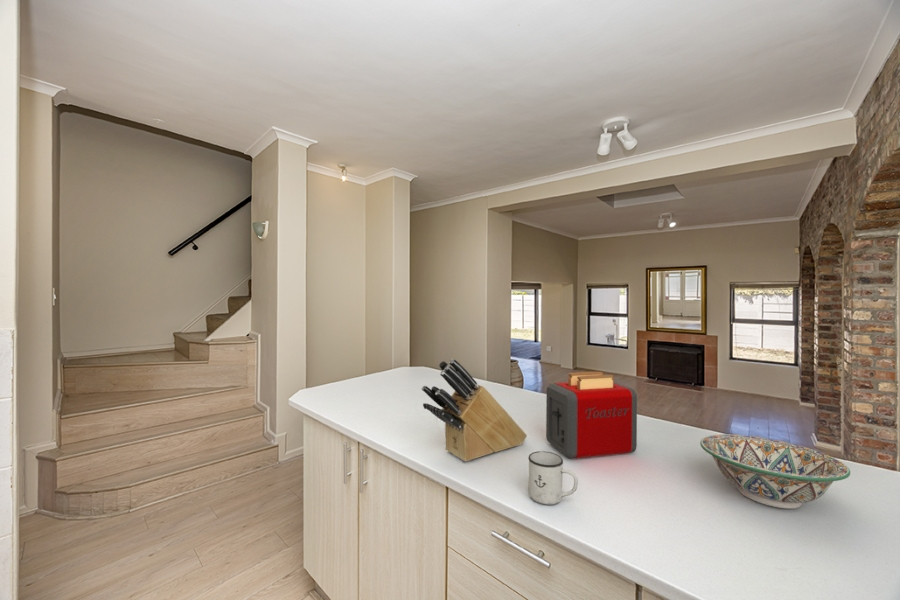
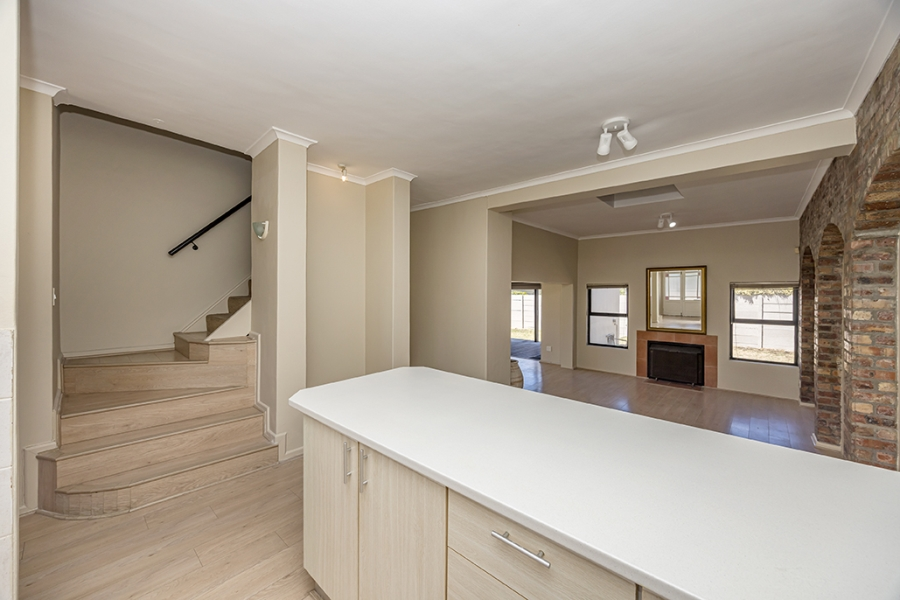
- knife block [421,358,528,462]
- decorative bowl [699,433,851,510]
- toaster [545,371,638,459]
- mug [527,450,579,506]
